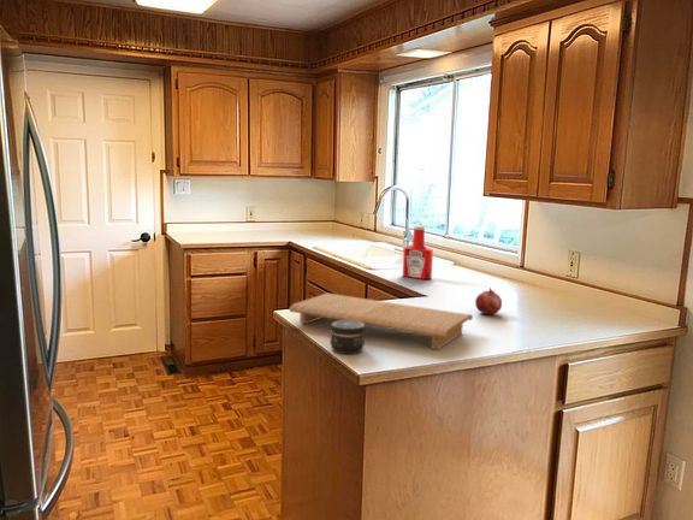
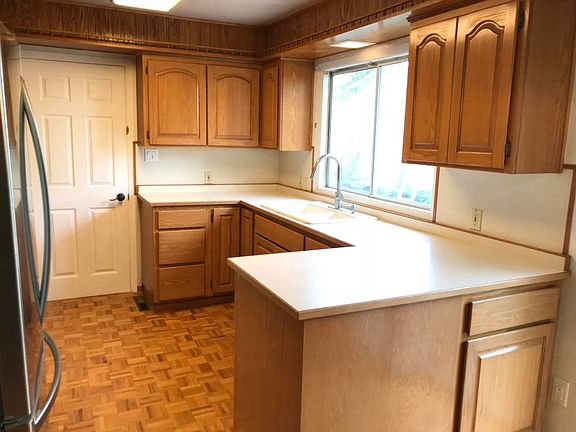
- jar [330,320,366,355]
- soap bottle [402,224,434,280]
- cutting board [288,292,474,350]
- fruit [474,286,503,315]
